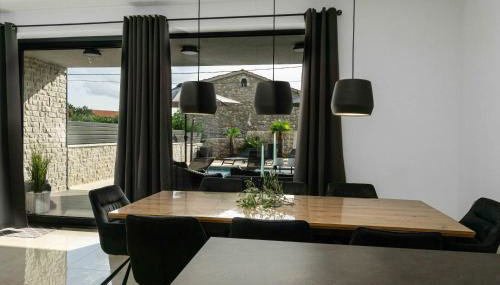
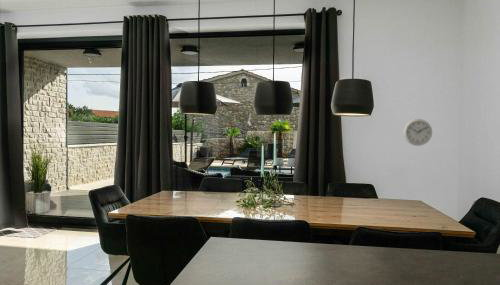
+ wall clock [403,118,433,147]
